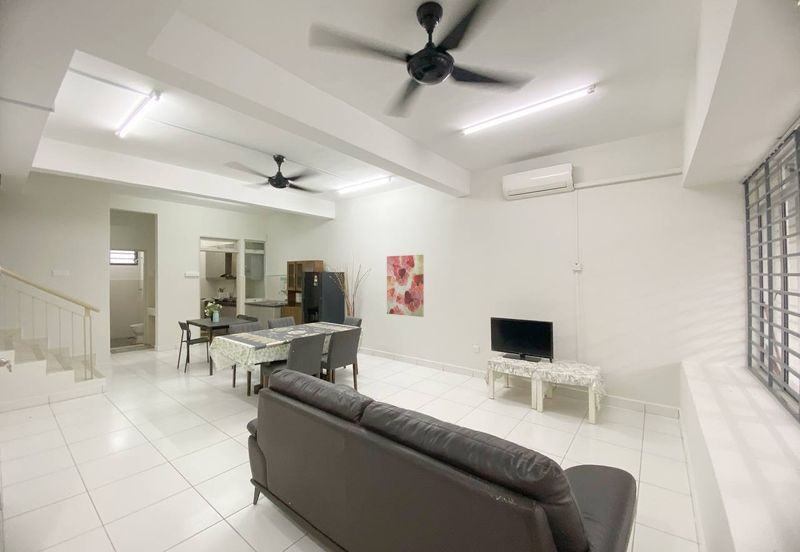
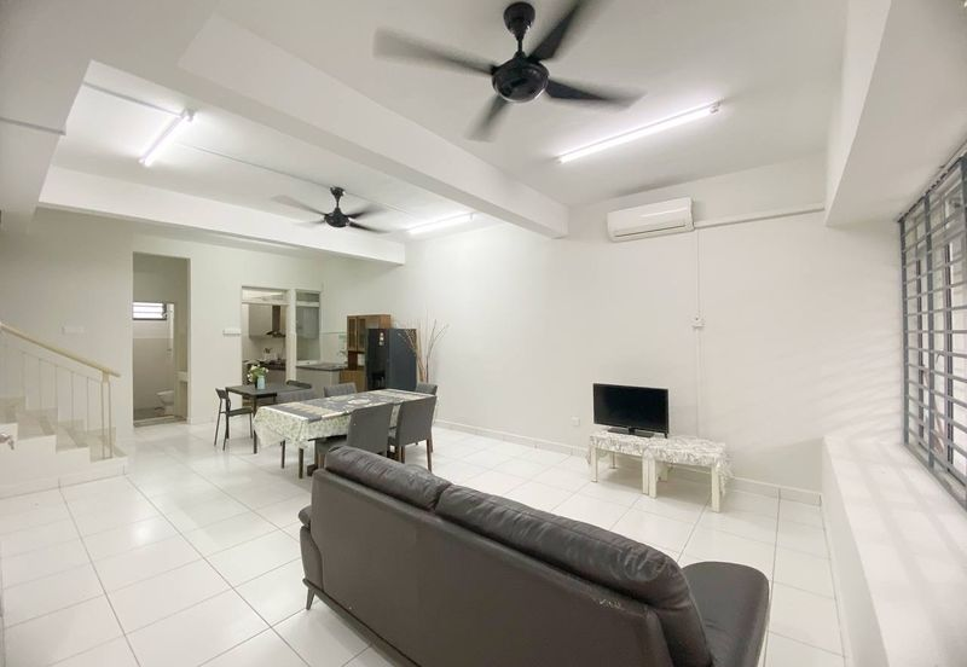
- wall art [386,254,425,318]
